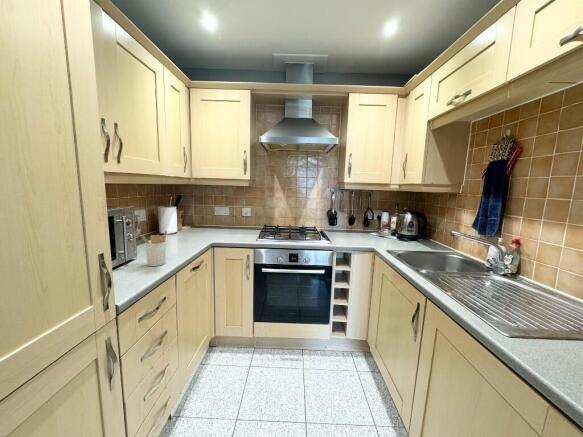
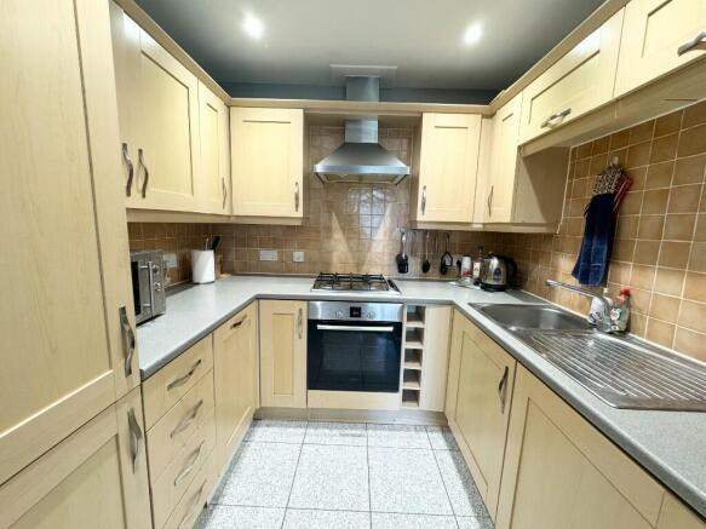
- utensil holder [140,230,168,267]
